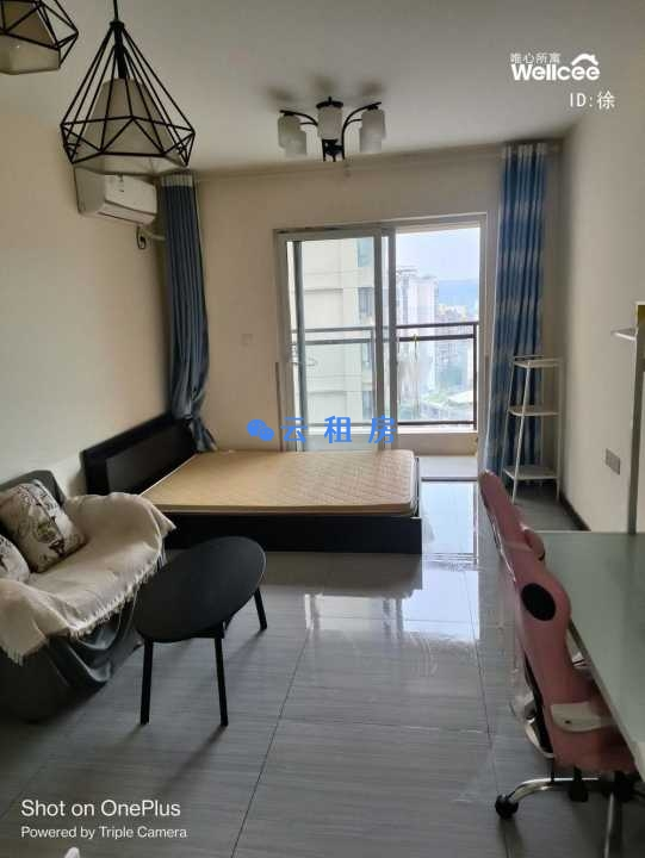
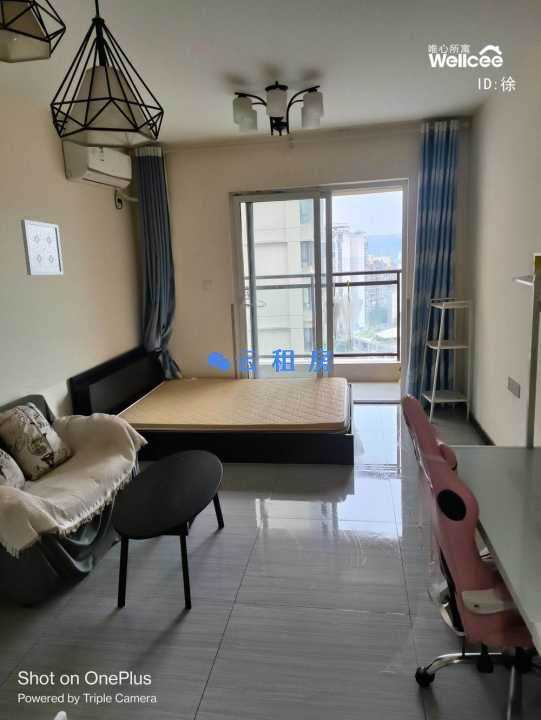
+ wall art [20,219,65,276]
